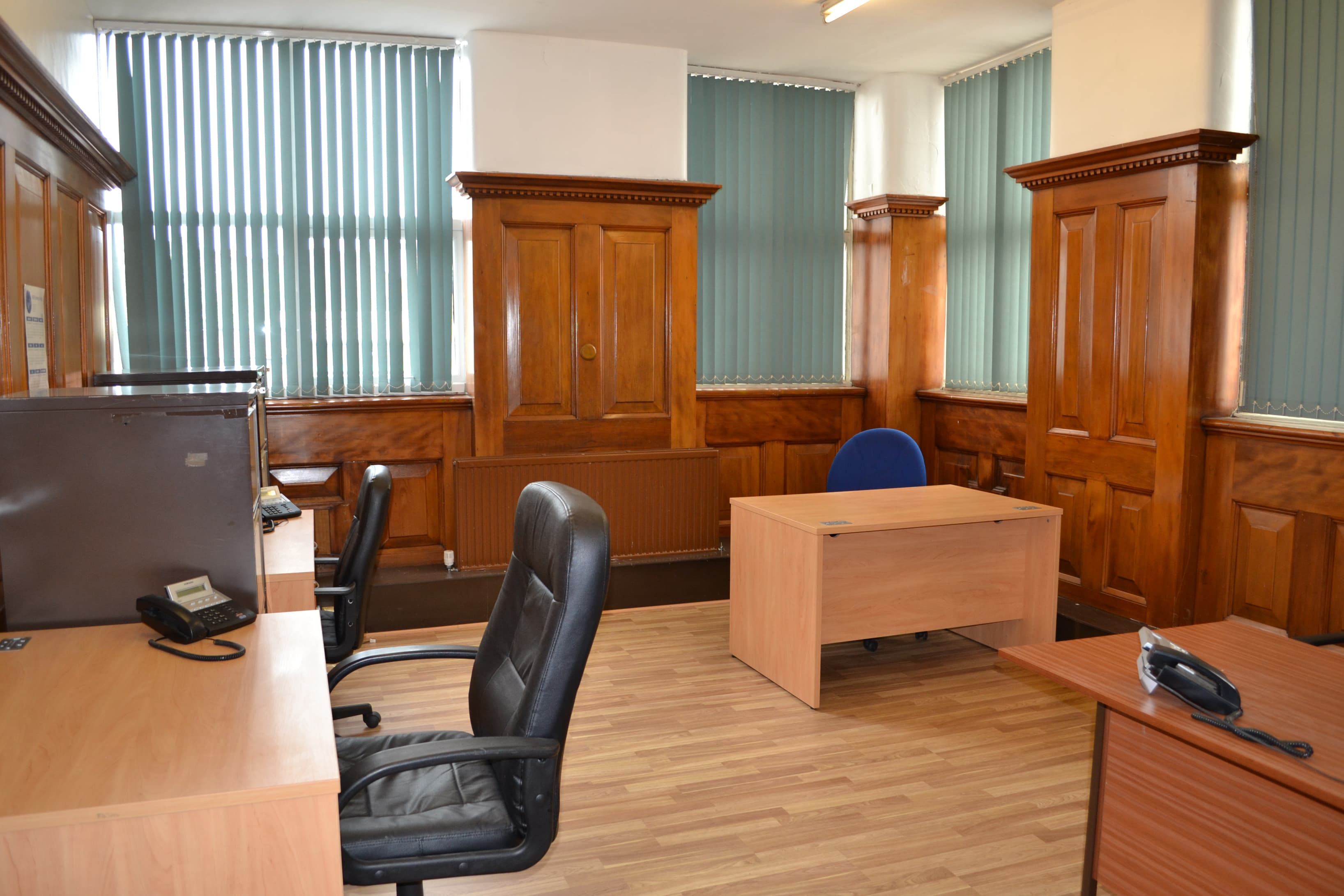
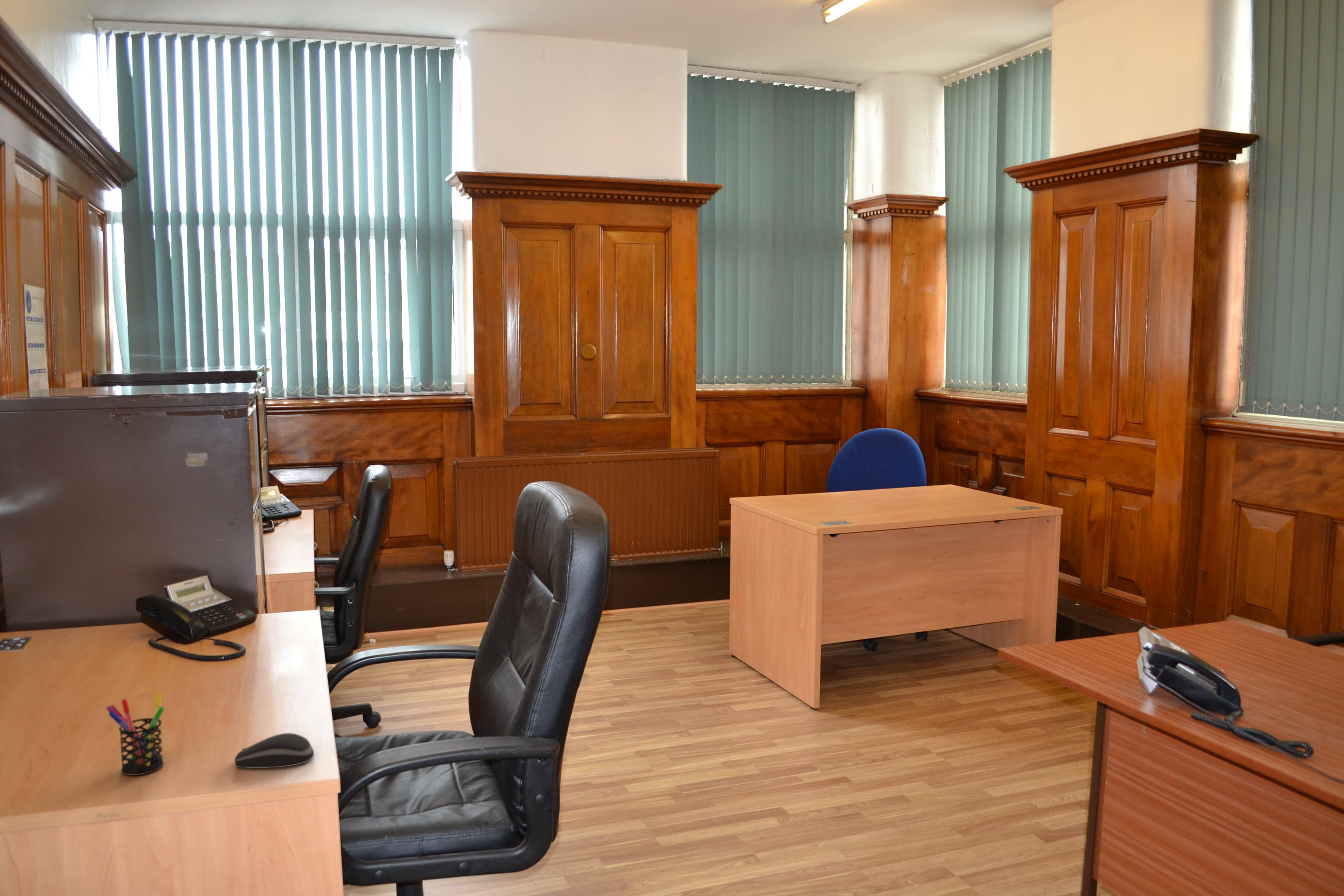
+ pen holder [106,693,165,776]
+ computer mouse [234,732,315,769]
